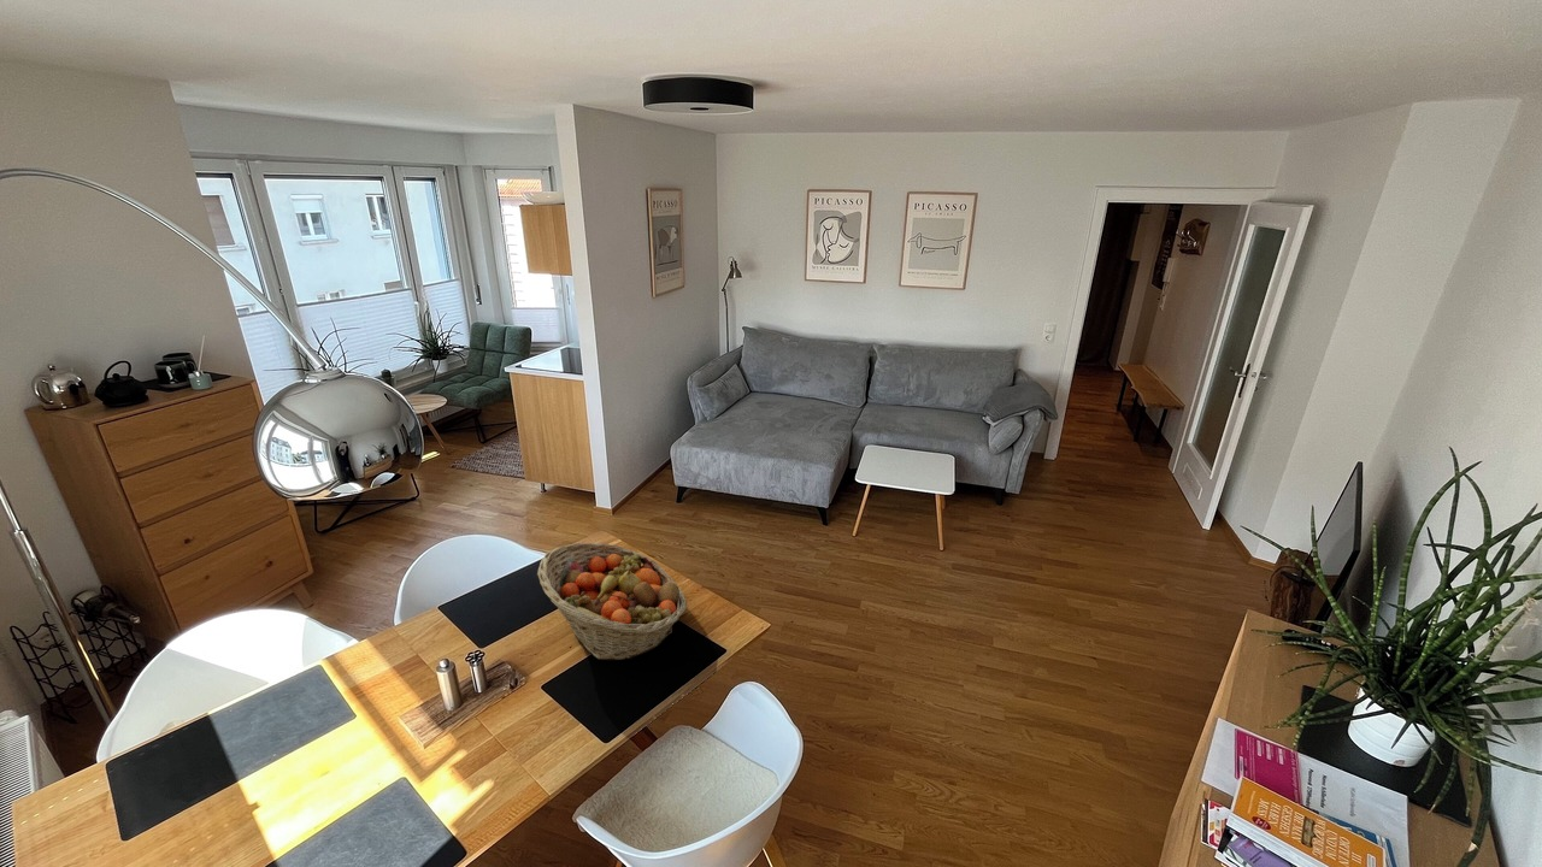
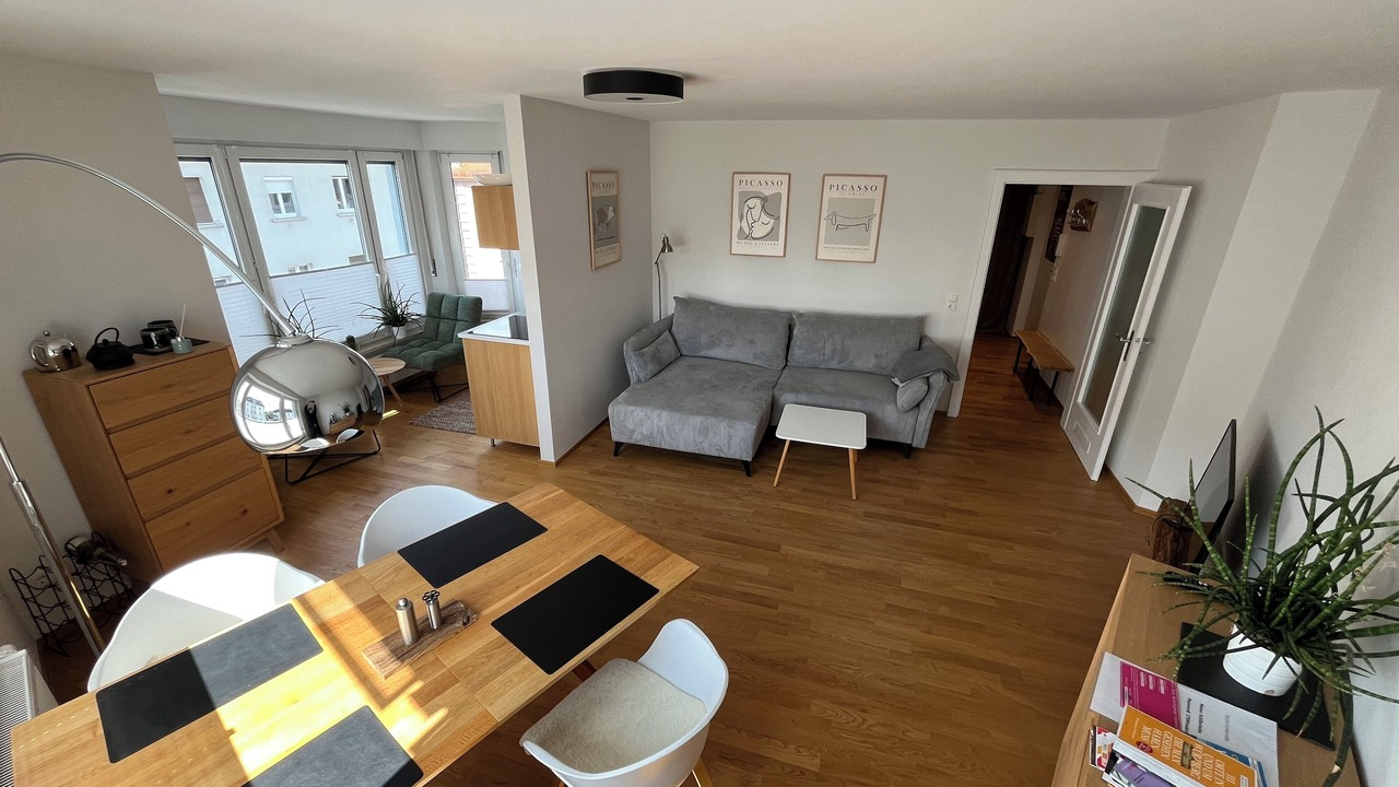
- fruit basket [536,542,688,661]
